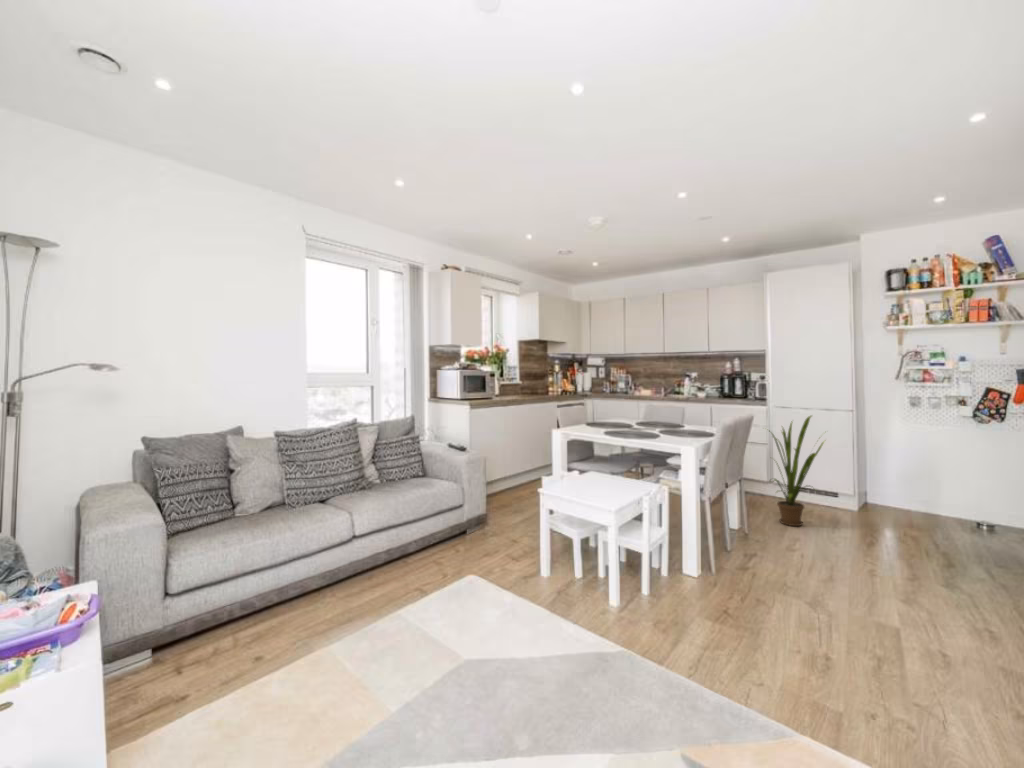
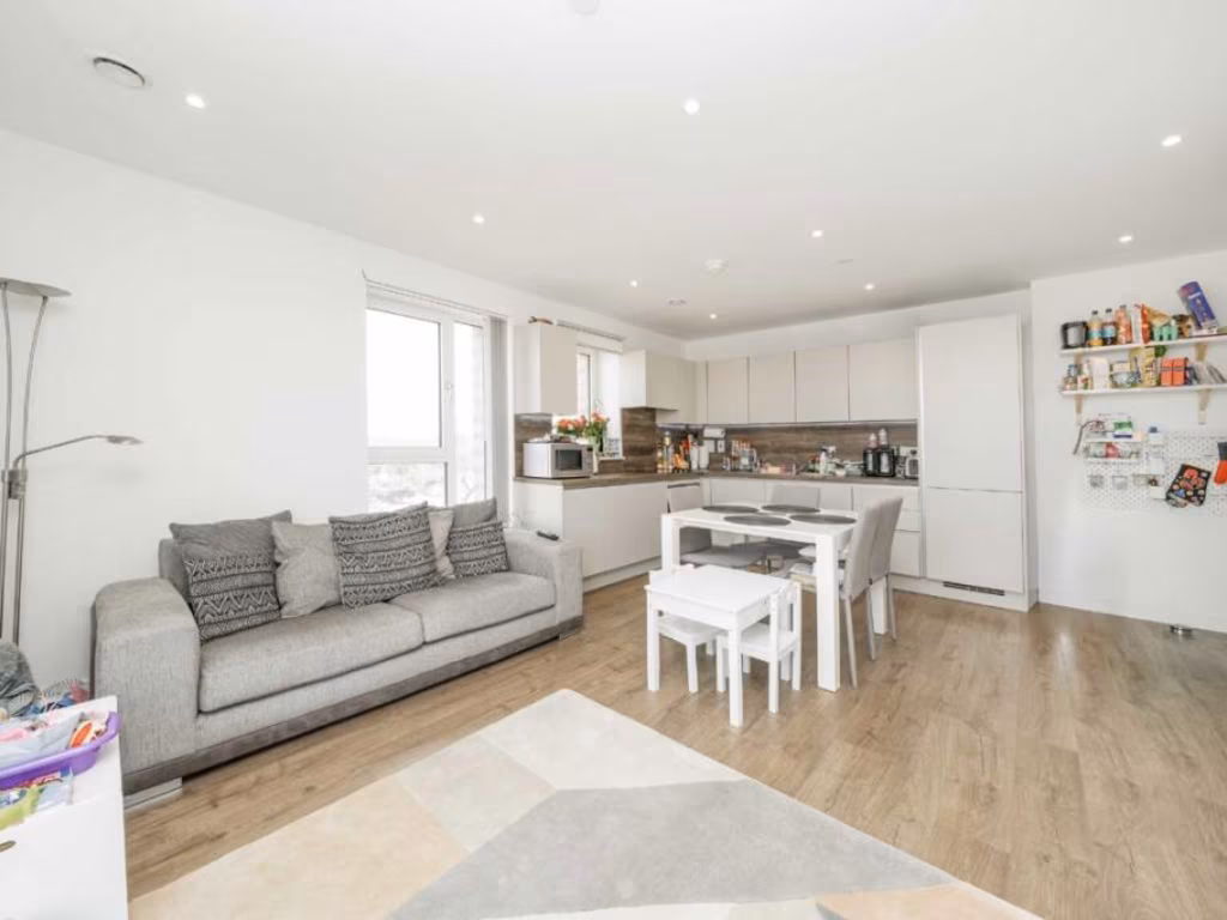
- house plant [763,414,828,527]
